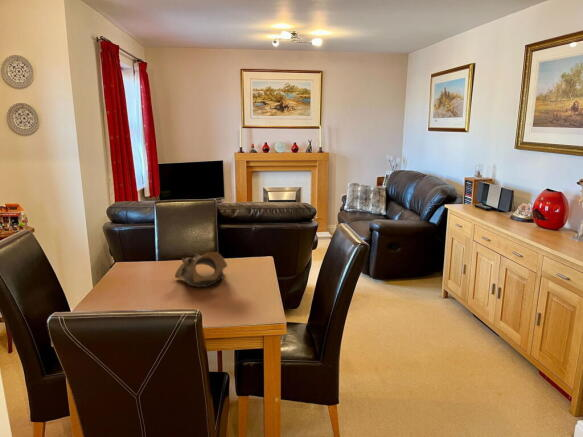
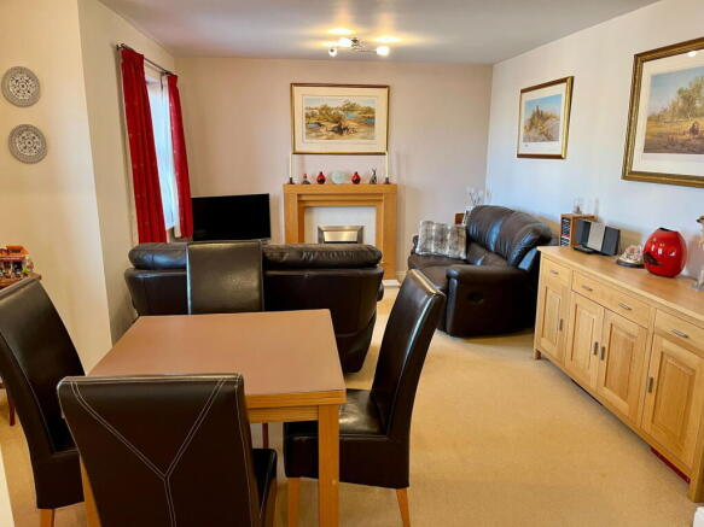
- decorative bowl [174,251,228,288]
